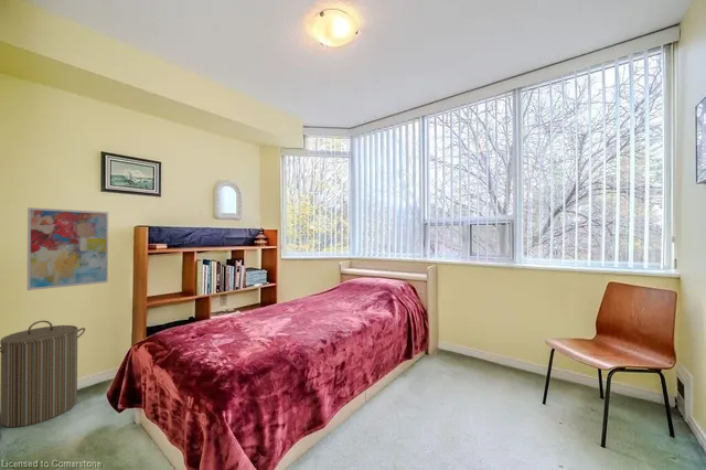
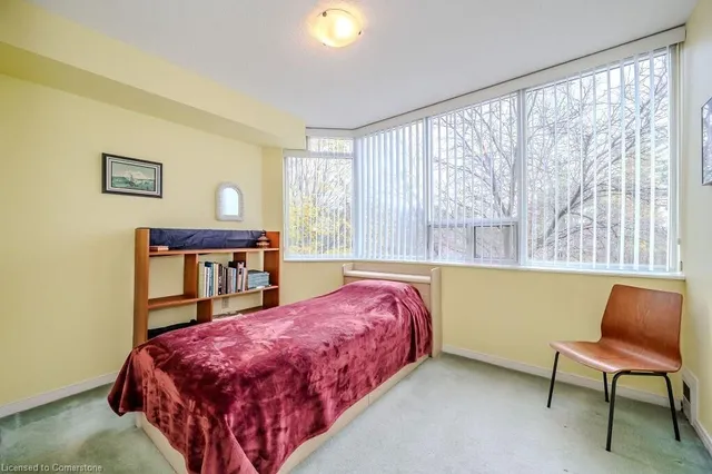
- wall art [25,206,109,291]
- laundry hamper [0,320,86,428]
